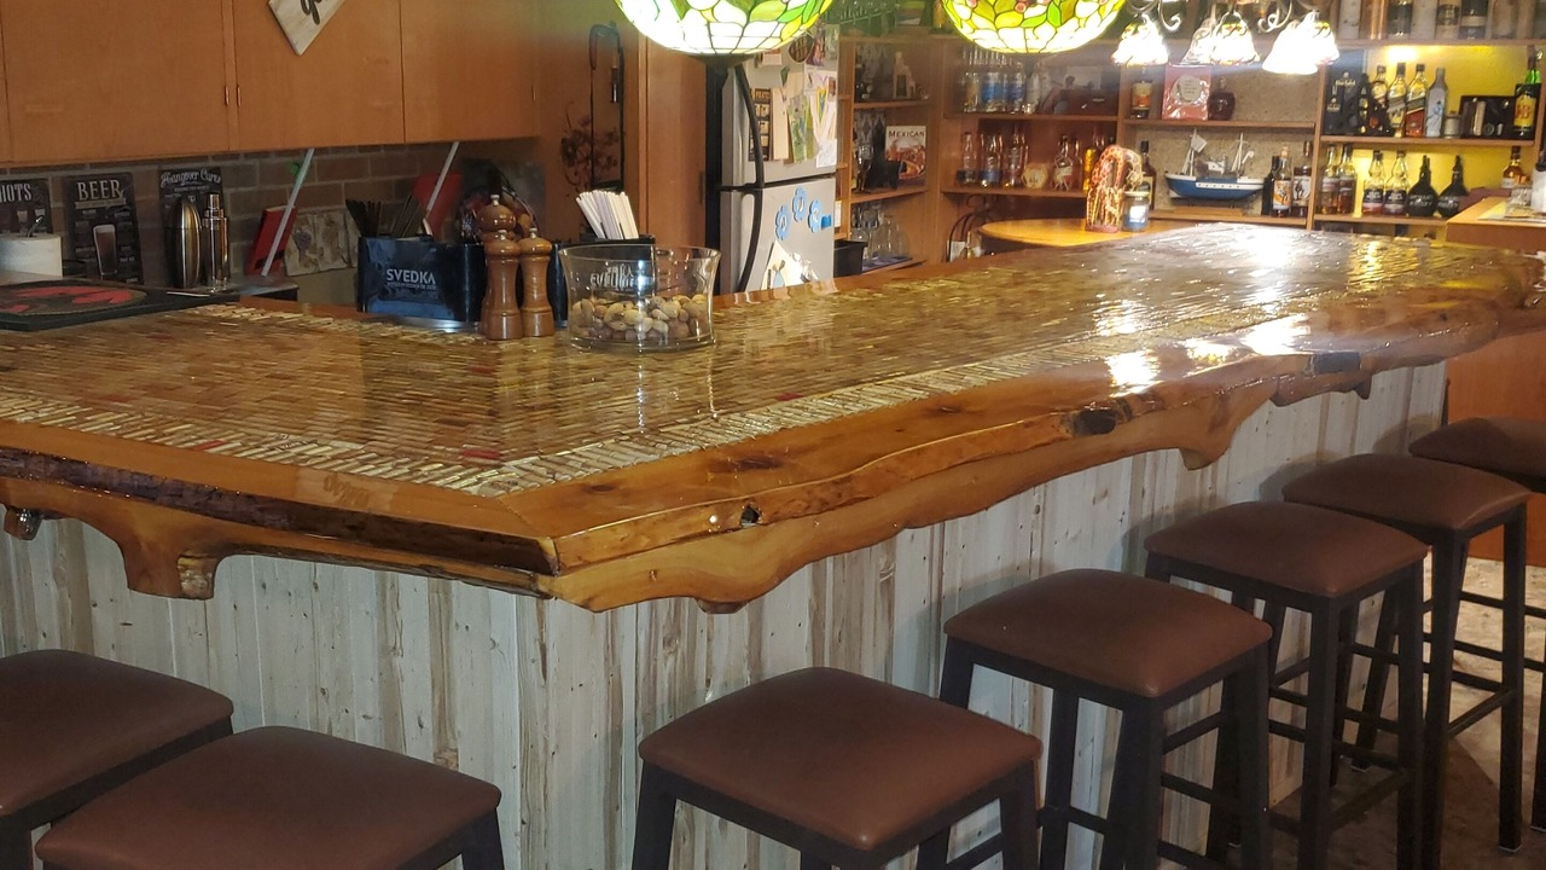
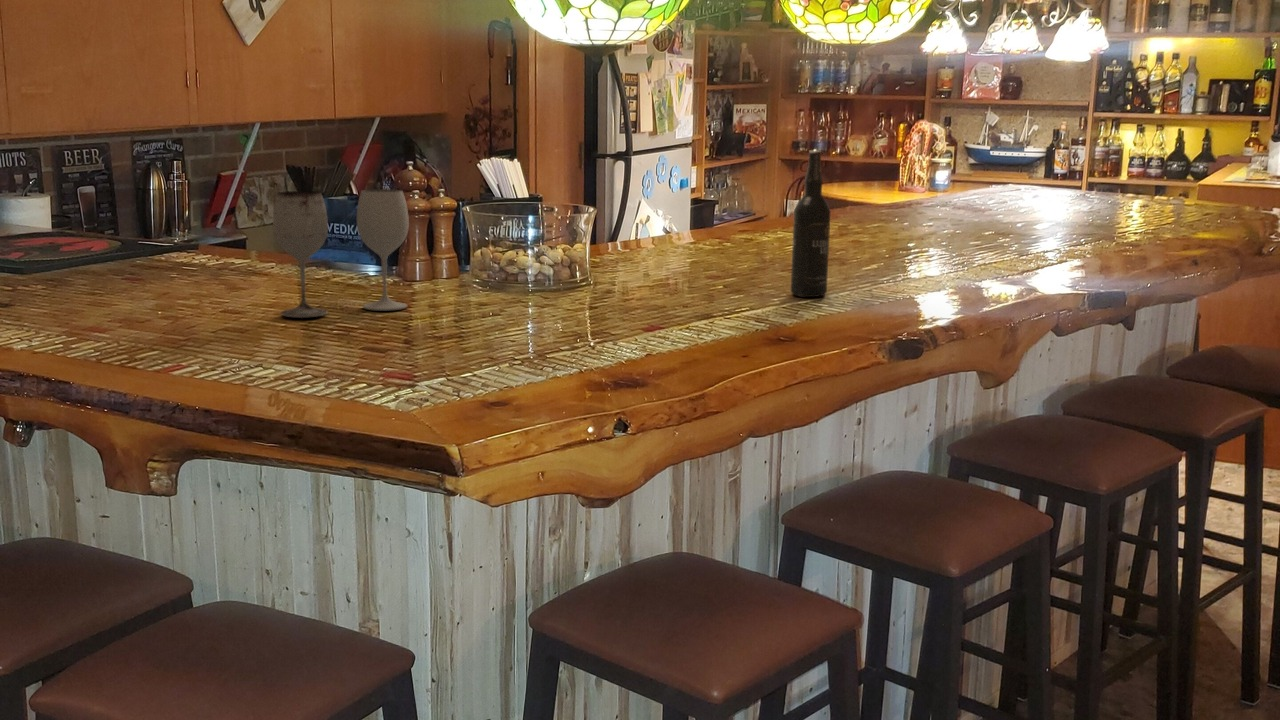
+ wineglass [272,188,410,319]
+ wine bottle [790,150,832,298]
